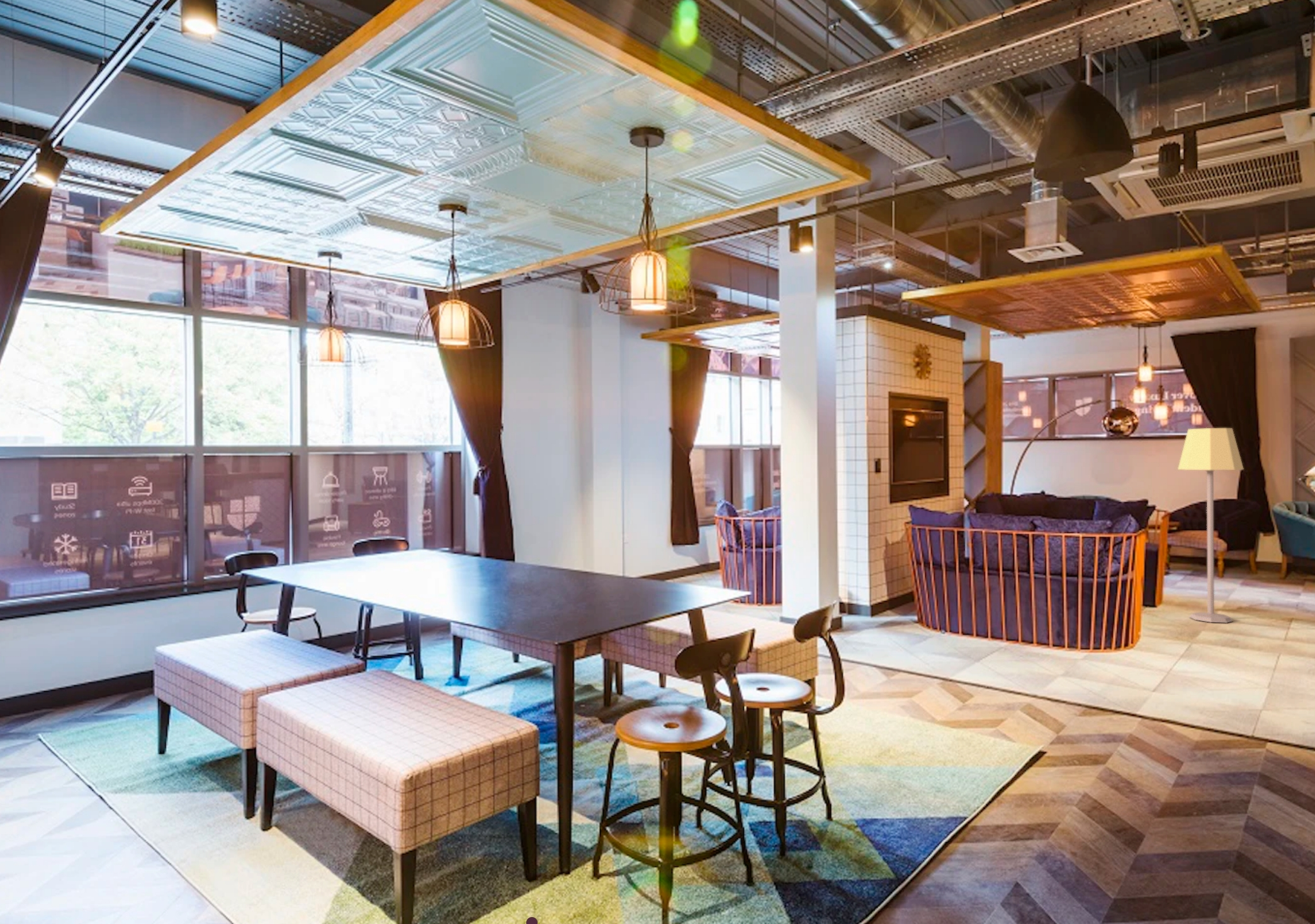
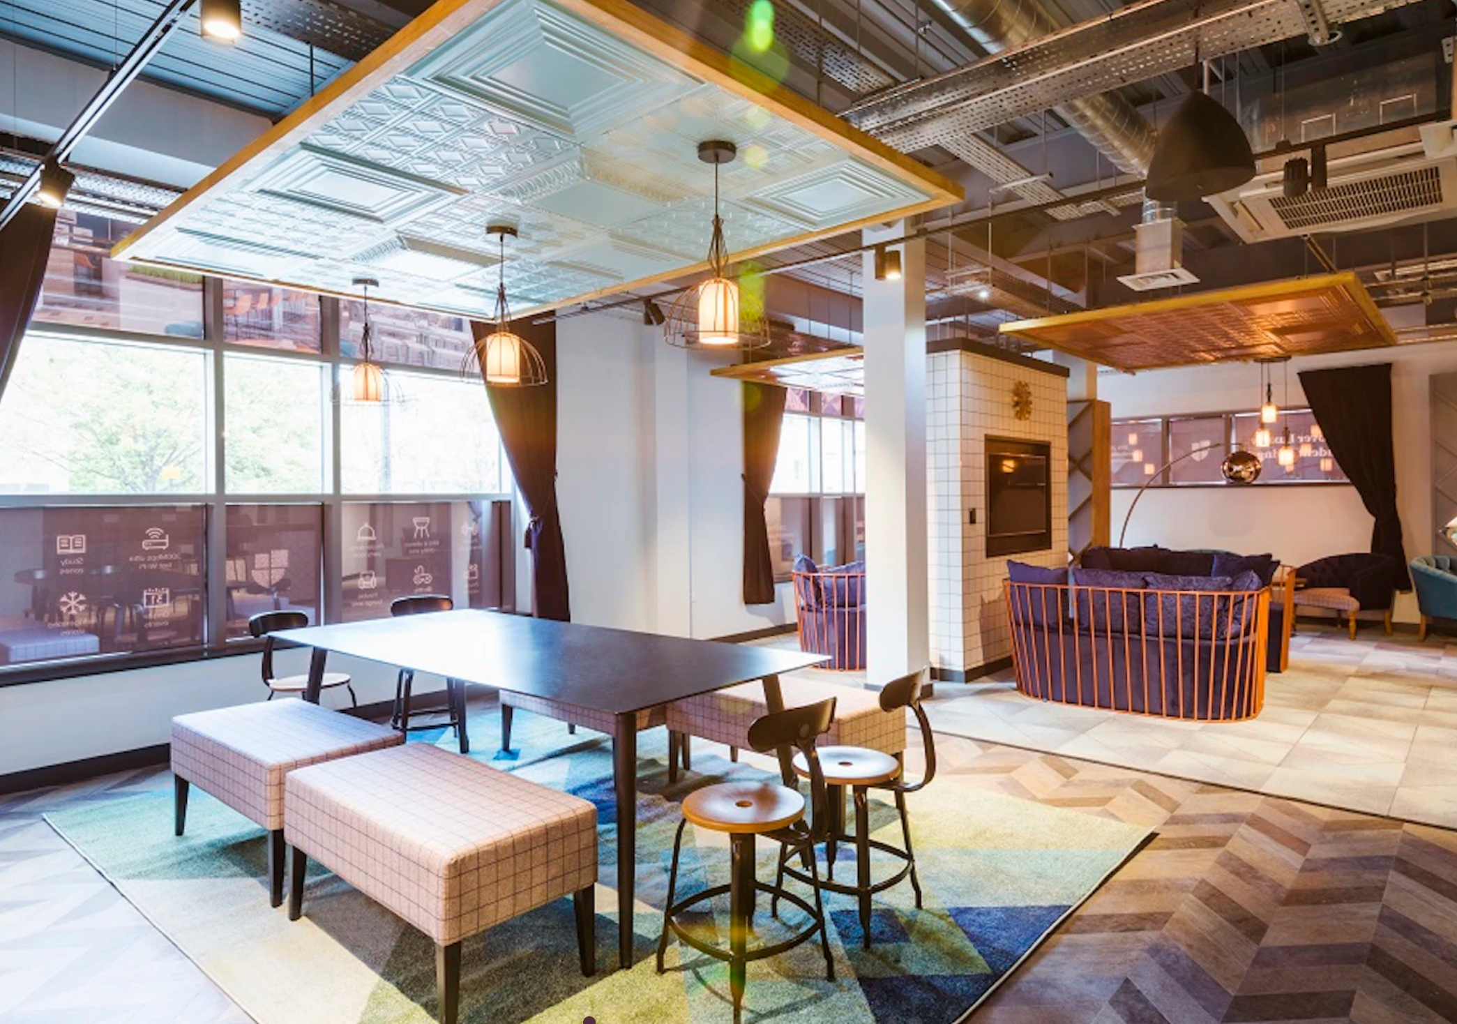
- lamp [1177,427,1244,624]
